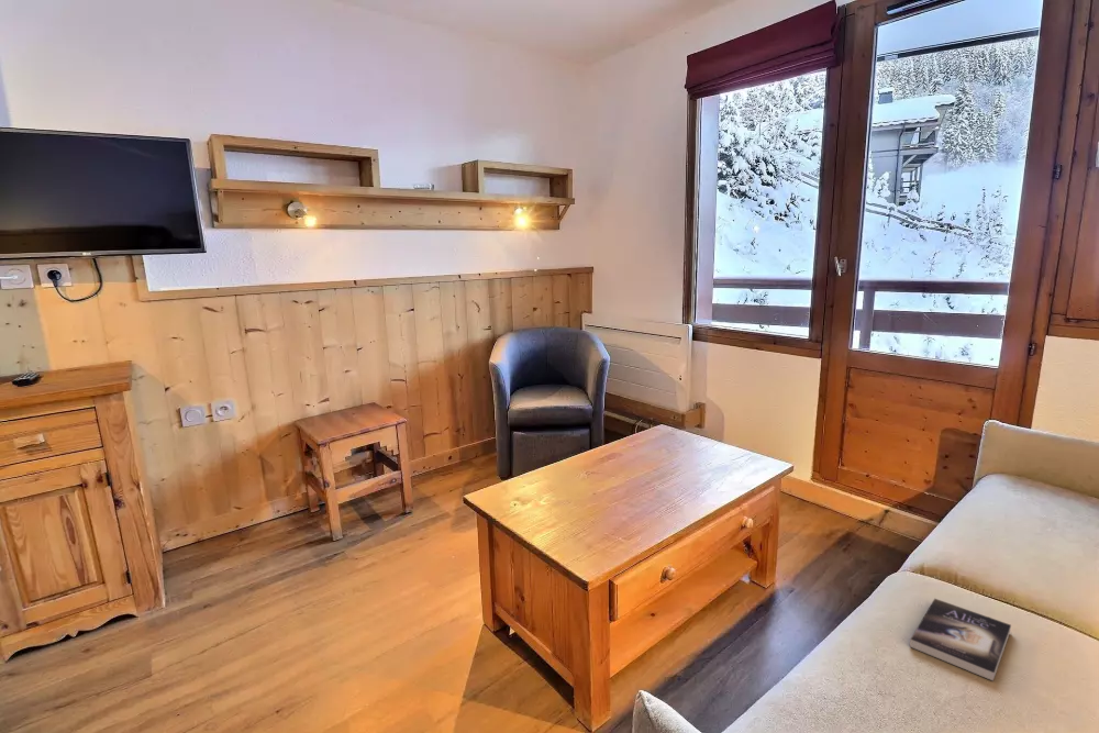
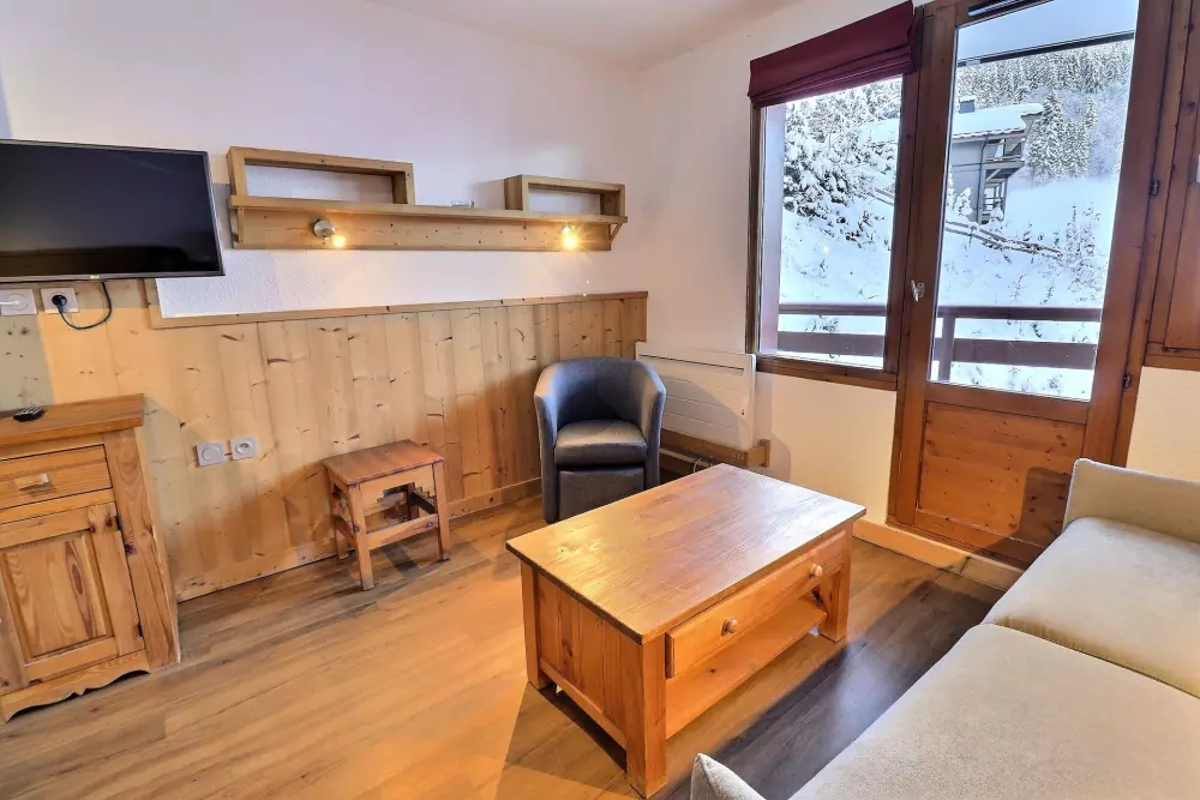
- book [909,598,1012,682]
